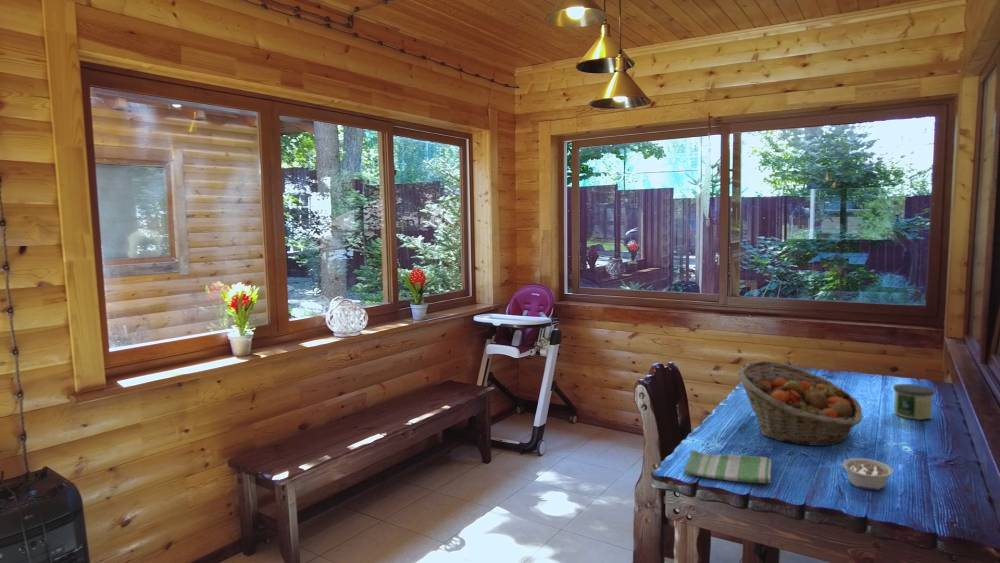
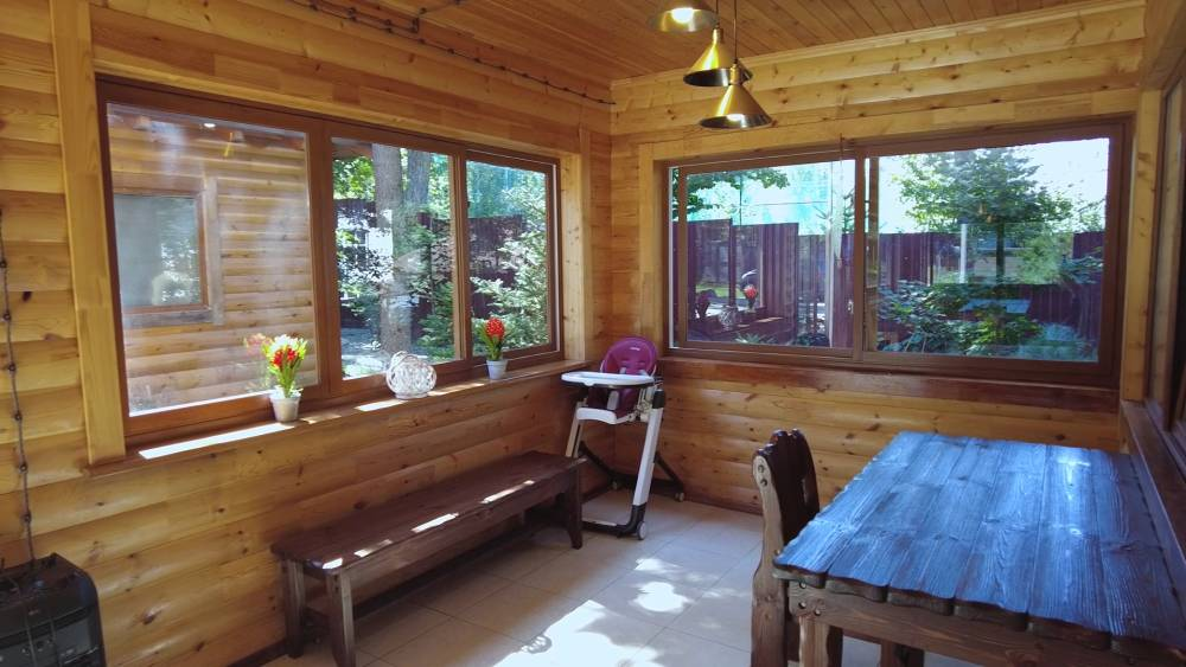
- dish towel [683,449,772,484]
- candle [892,383,936,421]
- legume [840,457,894,491]
- fruit basket [737,360,864,447]
